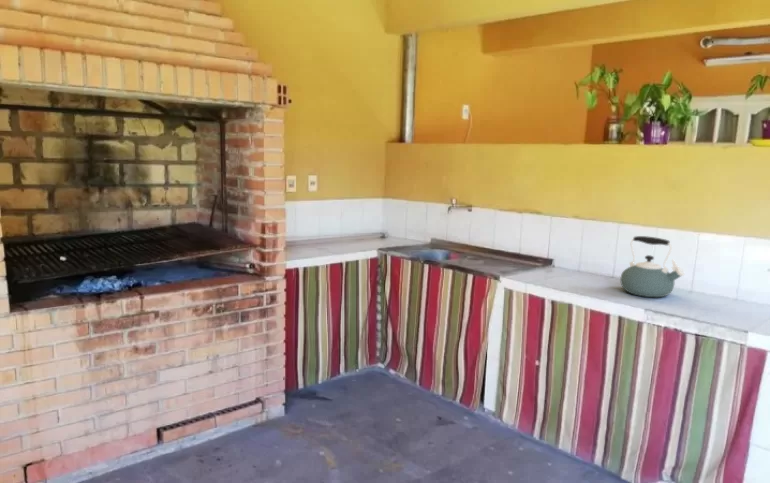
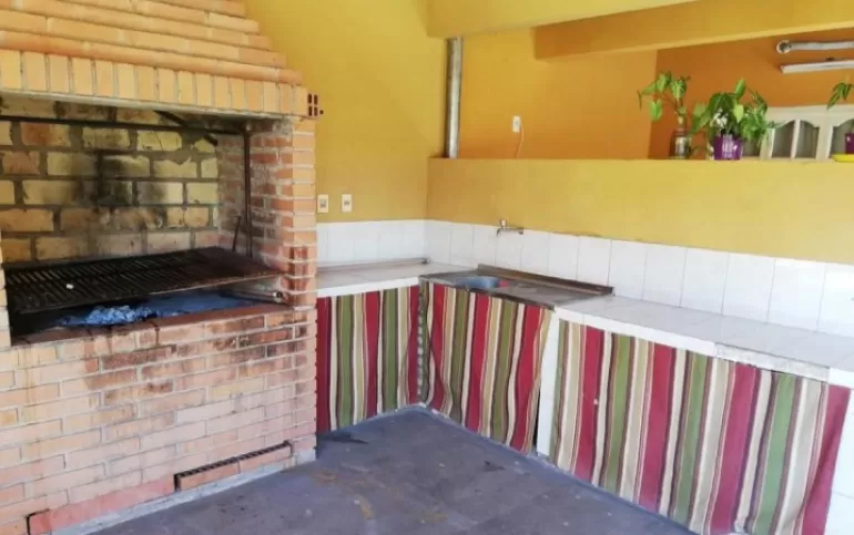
- kettle [619,235,686,298]
